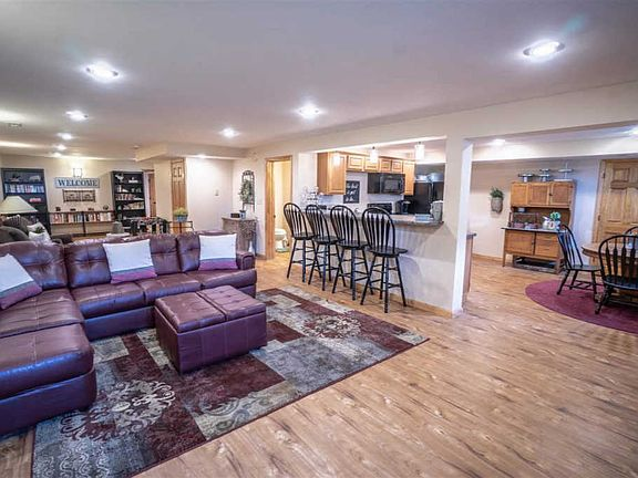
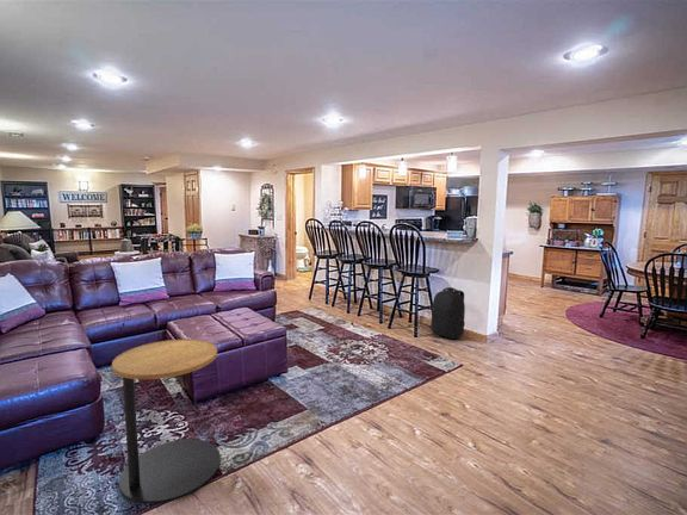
+ backpack [429,286,466,340]
+ side table [111,339,222,504]
